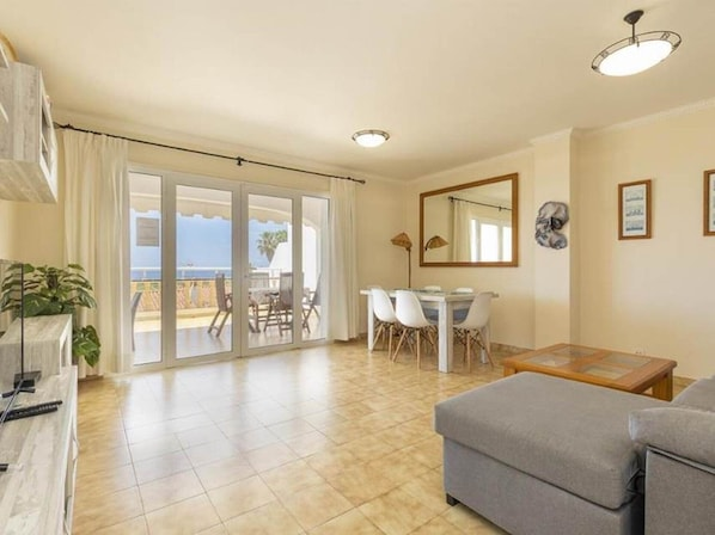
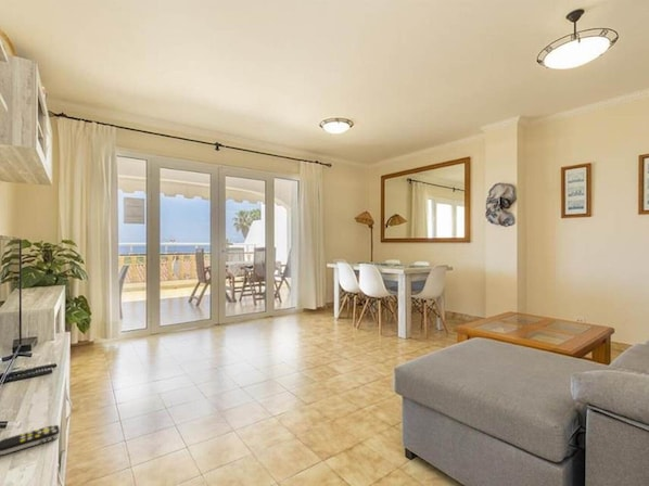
+ remote control [0,423,61,456]
